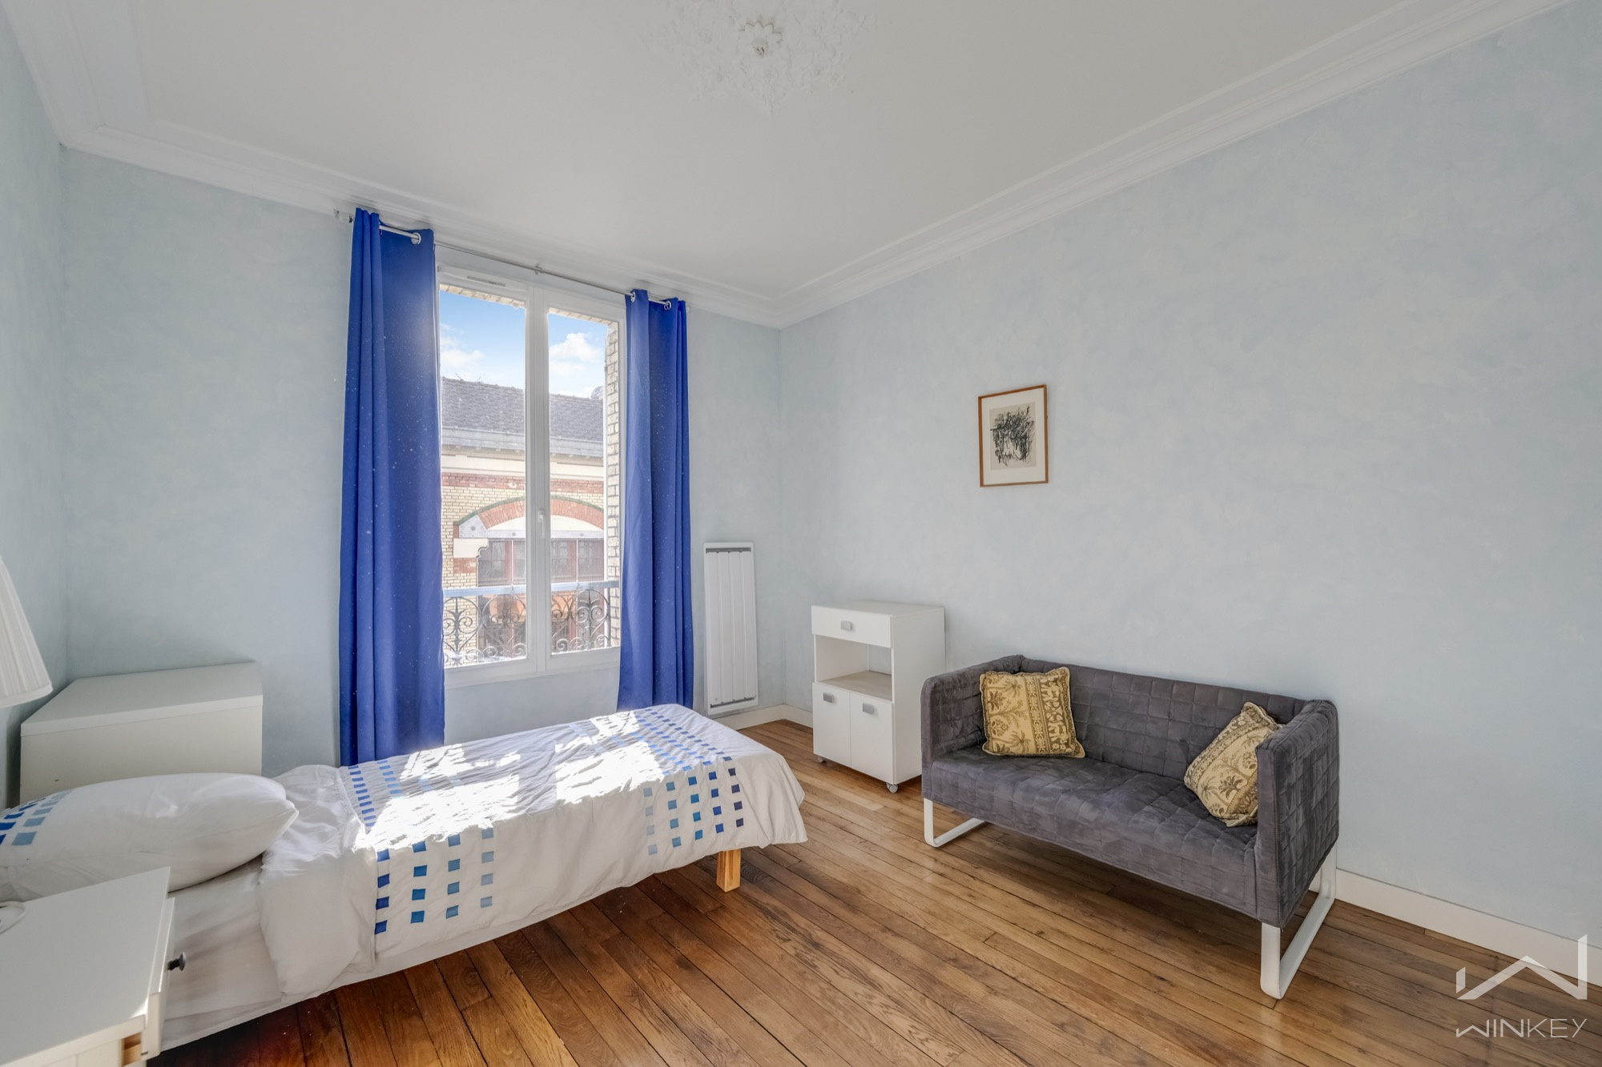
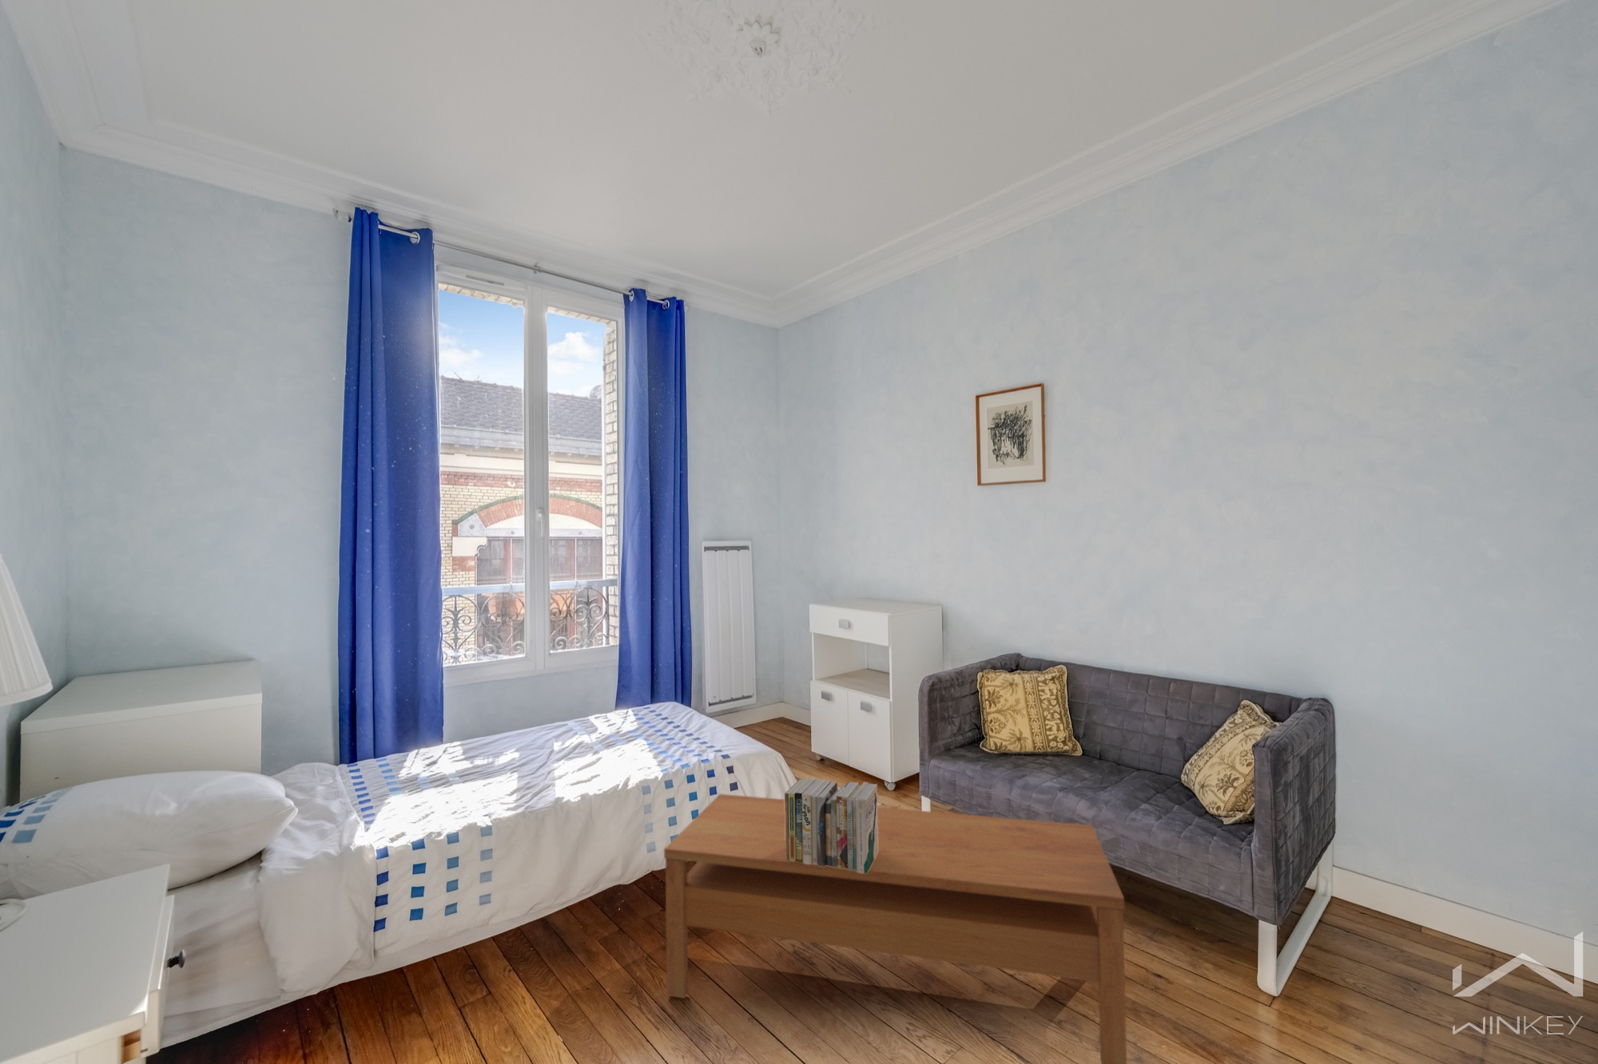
+ coffee table [663,793,1128,1064]
+ books [784,778,878,873]
